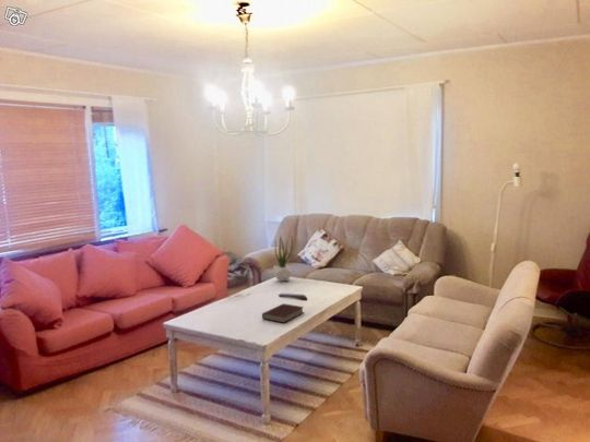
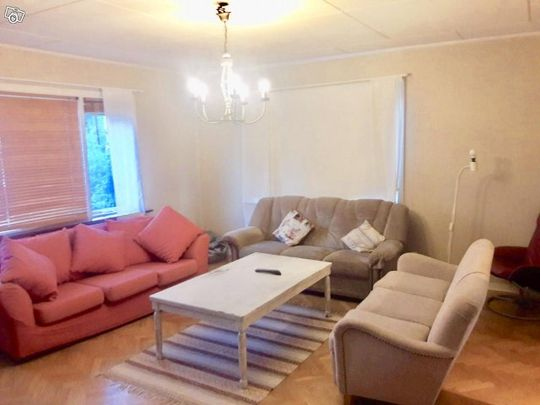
- book [261,302,305,324]
- potted plant [273,234,294,283]
